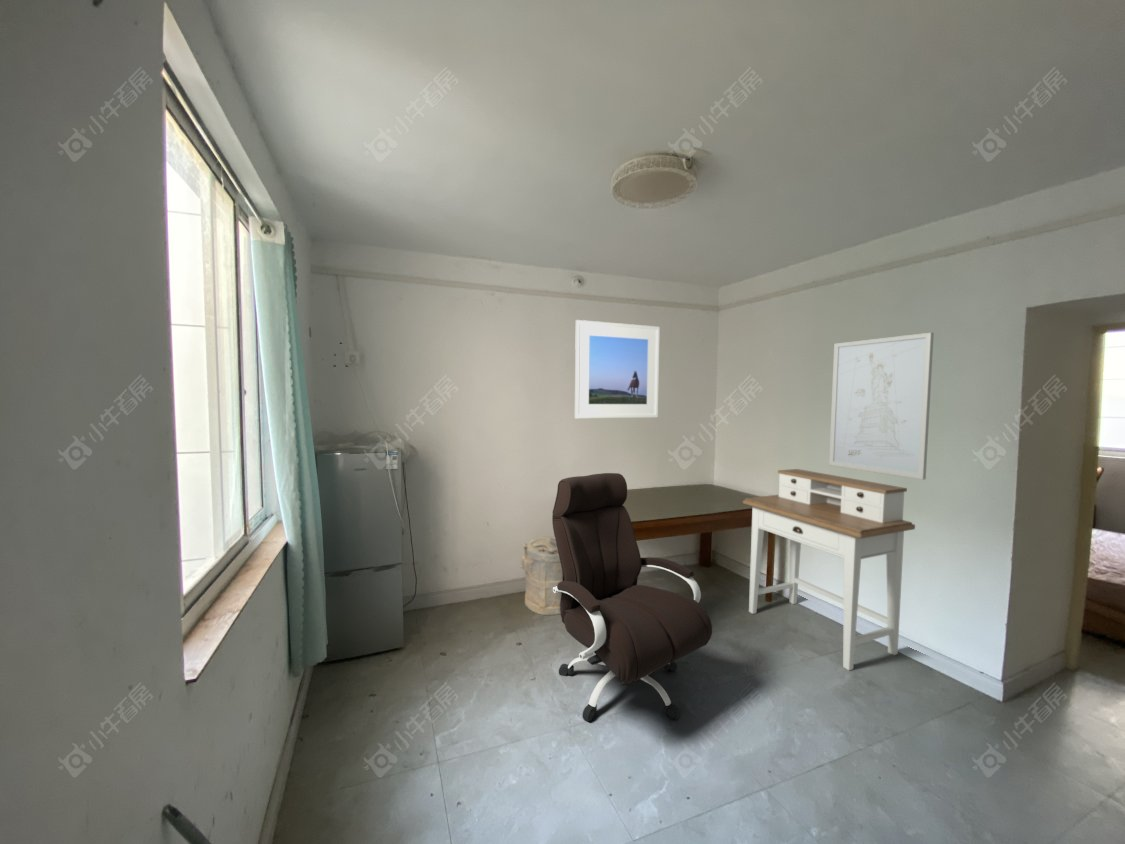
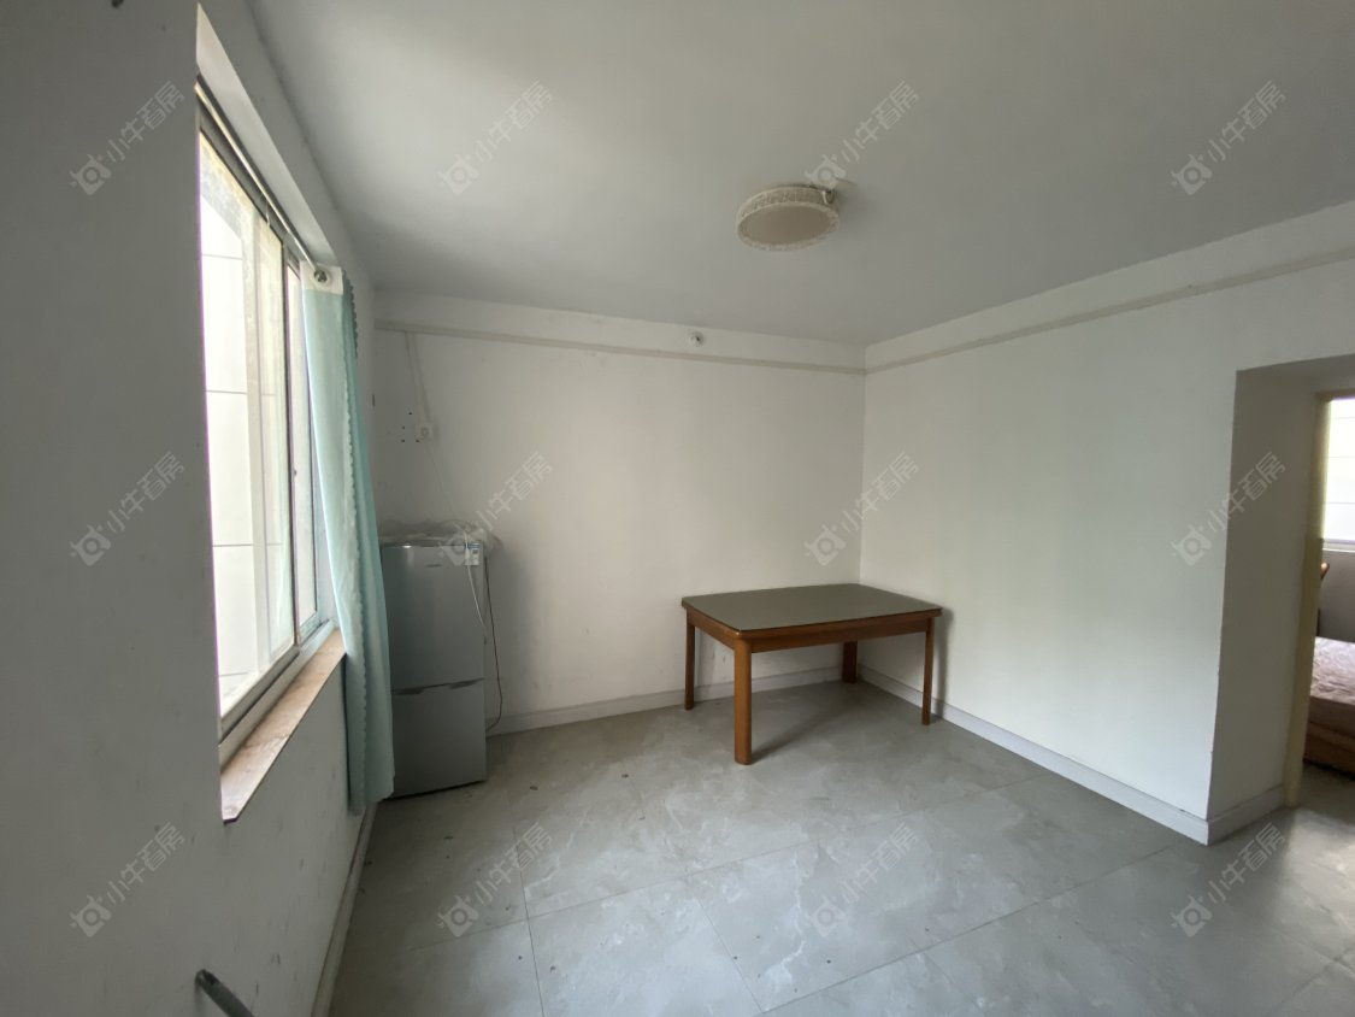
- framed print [574,319,661,419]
- laundry hamper [519,535,562,616]
- wall art [828,331,935,481]
- desk [742,468,916,671]
- office chair [551,472,713,723]
